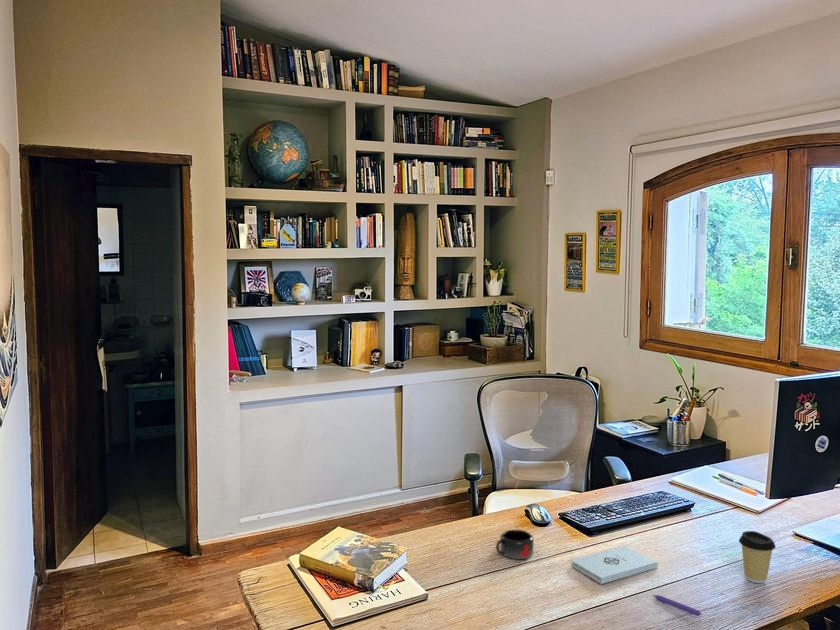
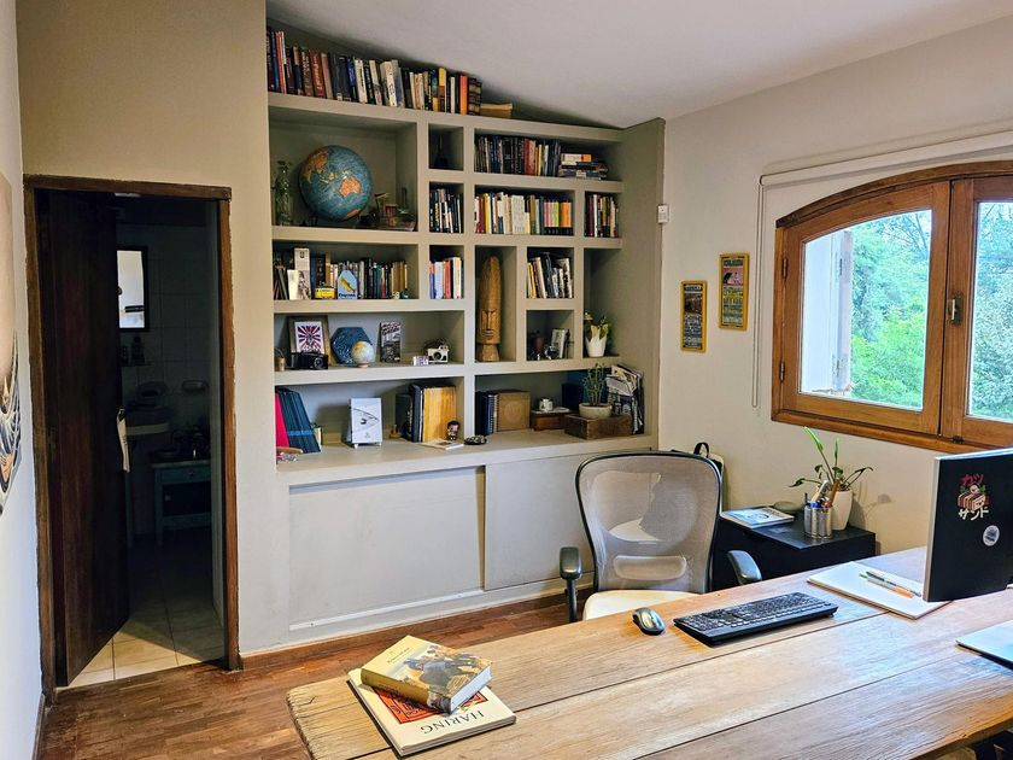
- notepad [571,545,659,585]
- mug [495,529,535,560]
- coffee cup [738,530,777,584]
- pen [652,594,703,617]
